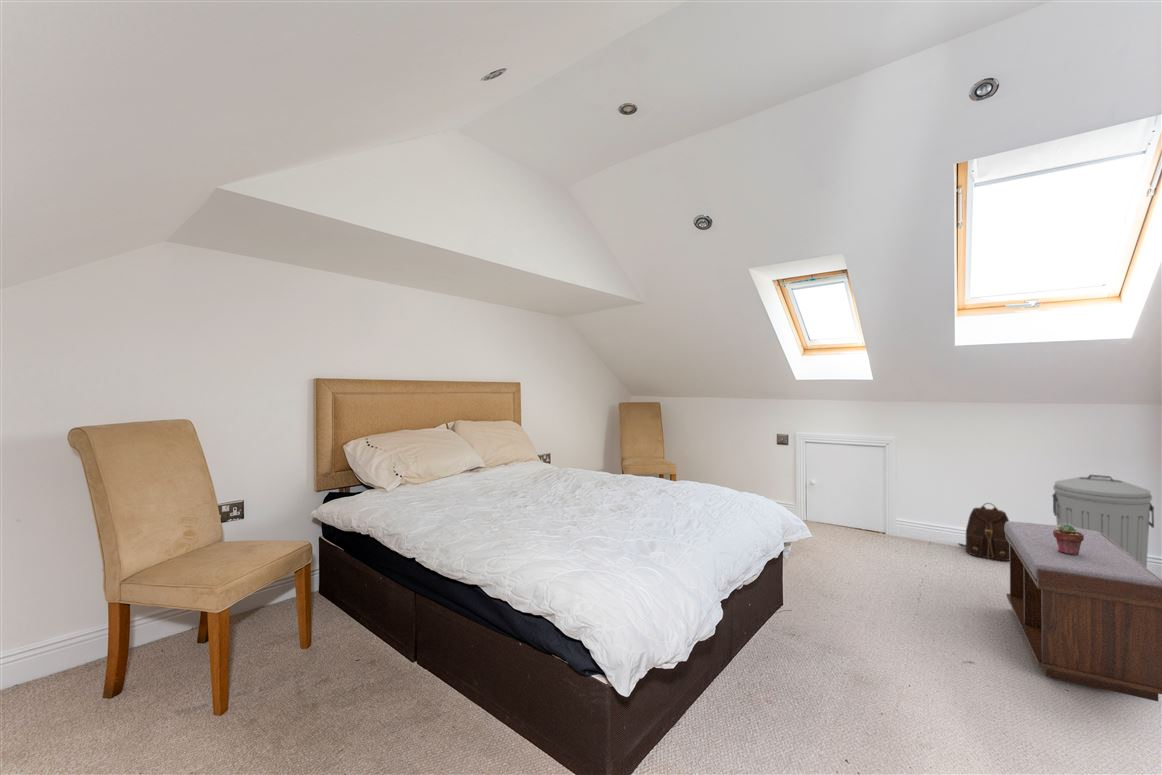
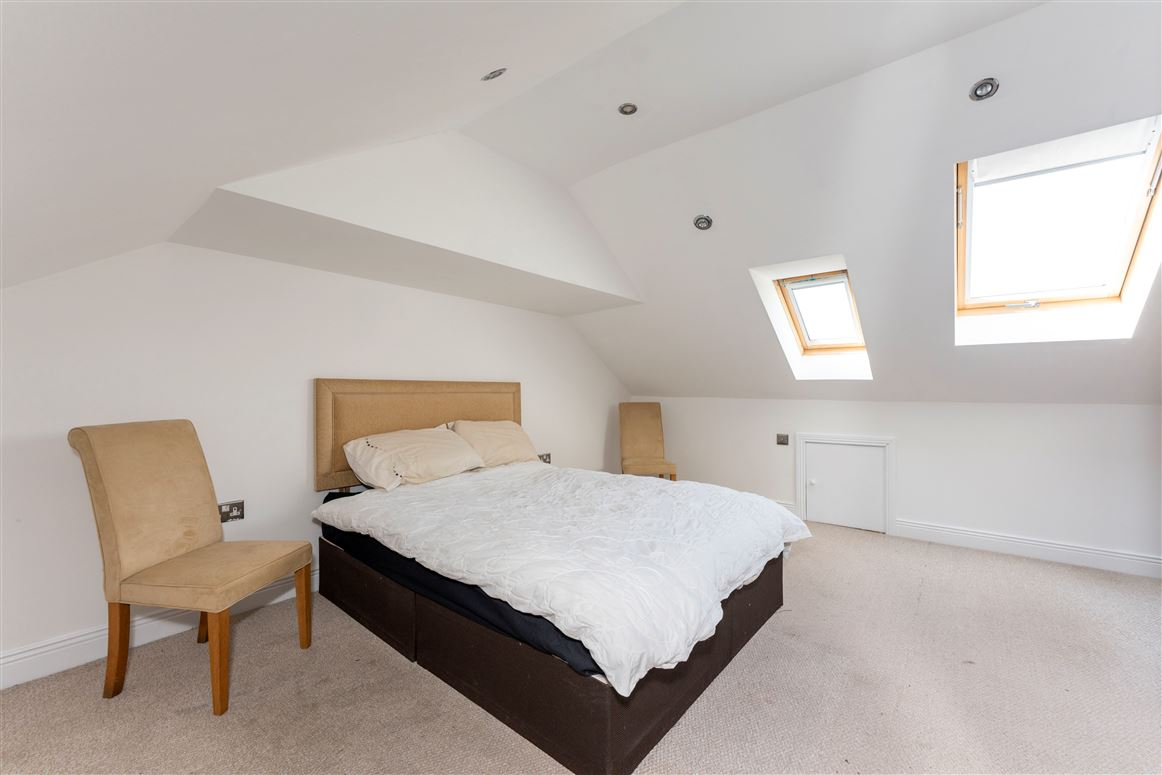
- trash can [1051,474,1155,569]
- backpack [957,502,1010,562]
- potted succulent [1053,524,1084,556]
- bench [1005,521,1162,702]
